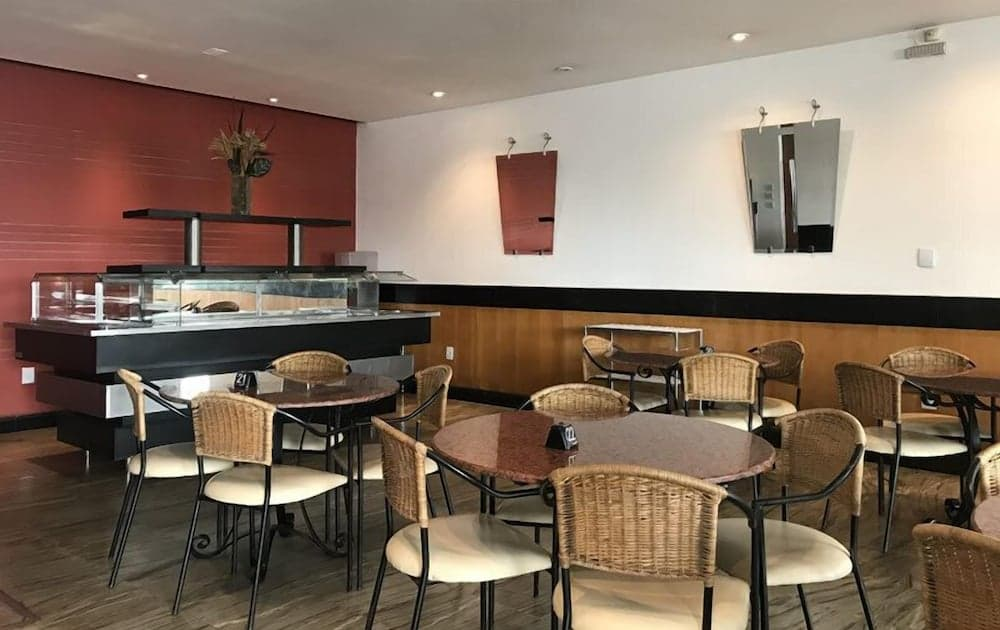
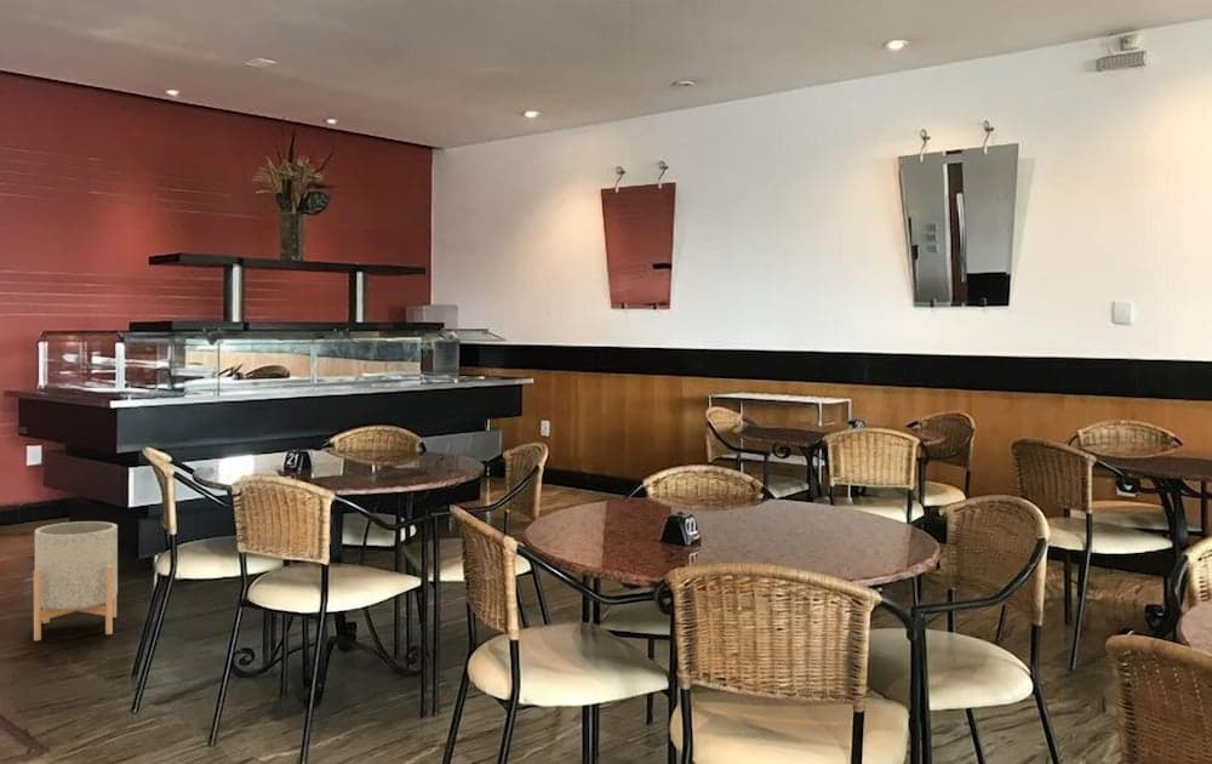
+ planter [33,520,119,642]
